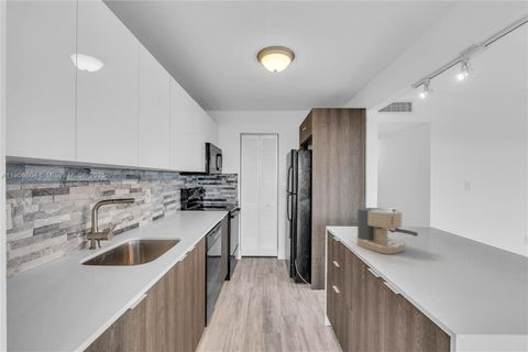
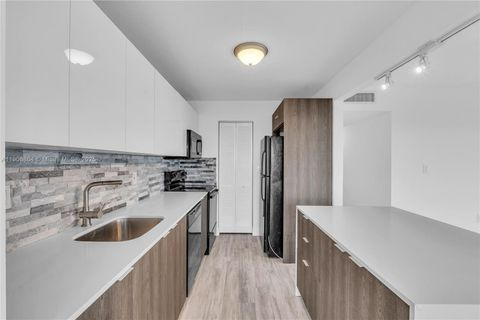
- coffee maker [355,207,419,255]
